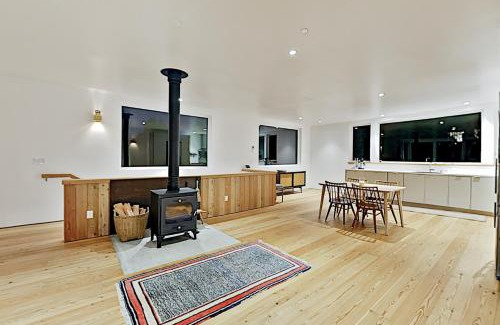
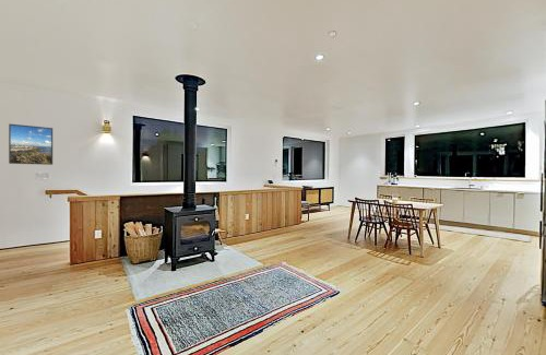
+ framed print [8,123,54,166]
